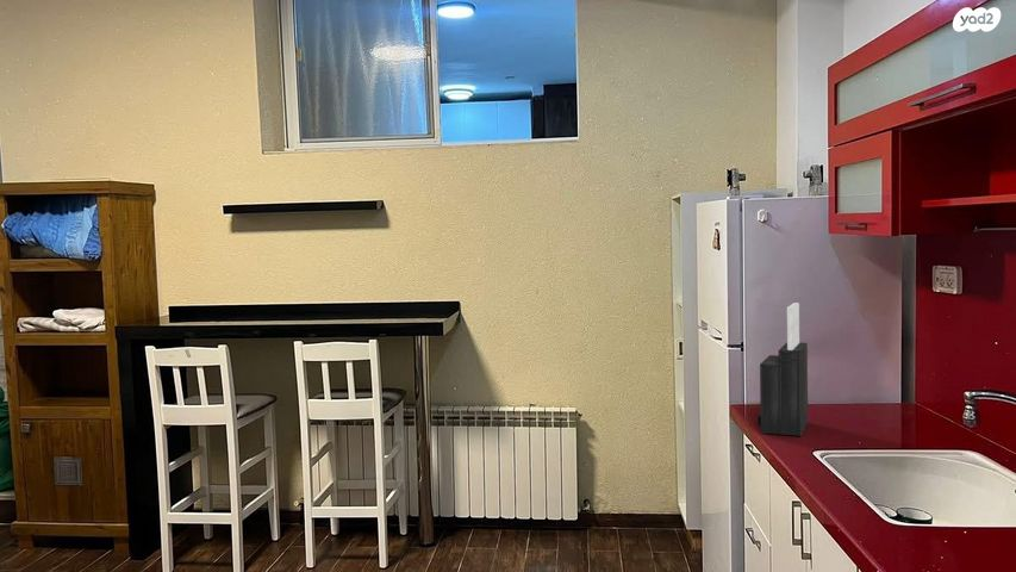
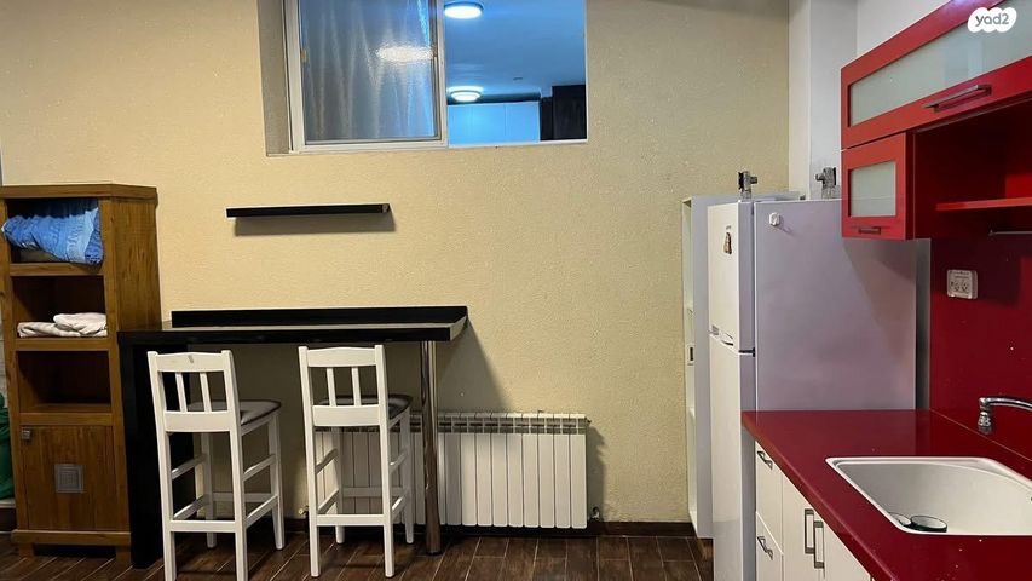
- knife block [756,301,809,437]
